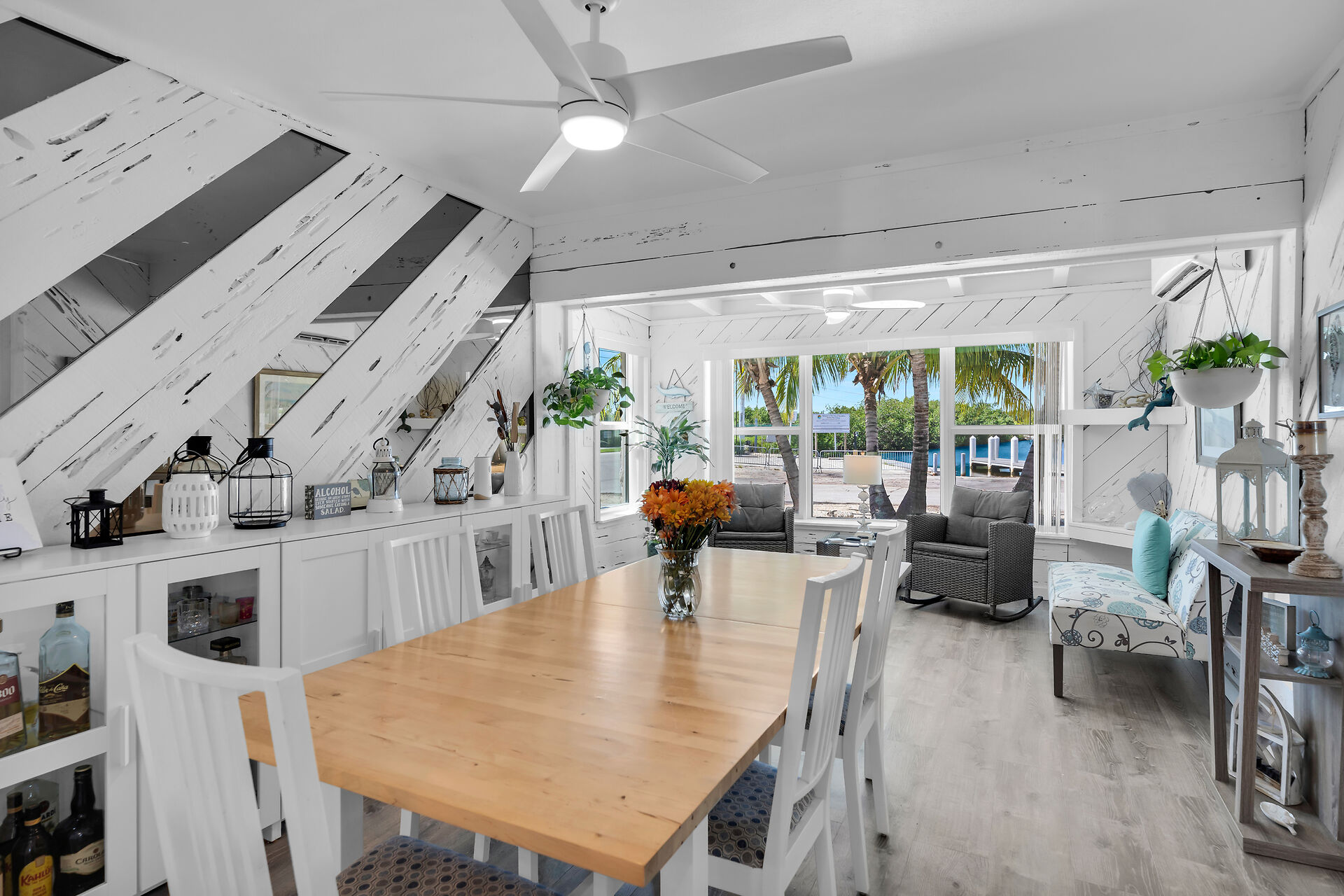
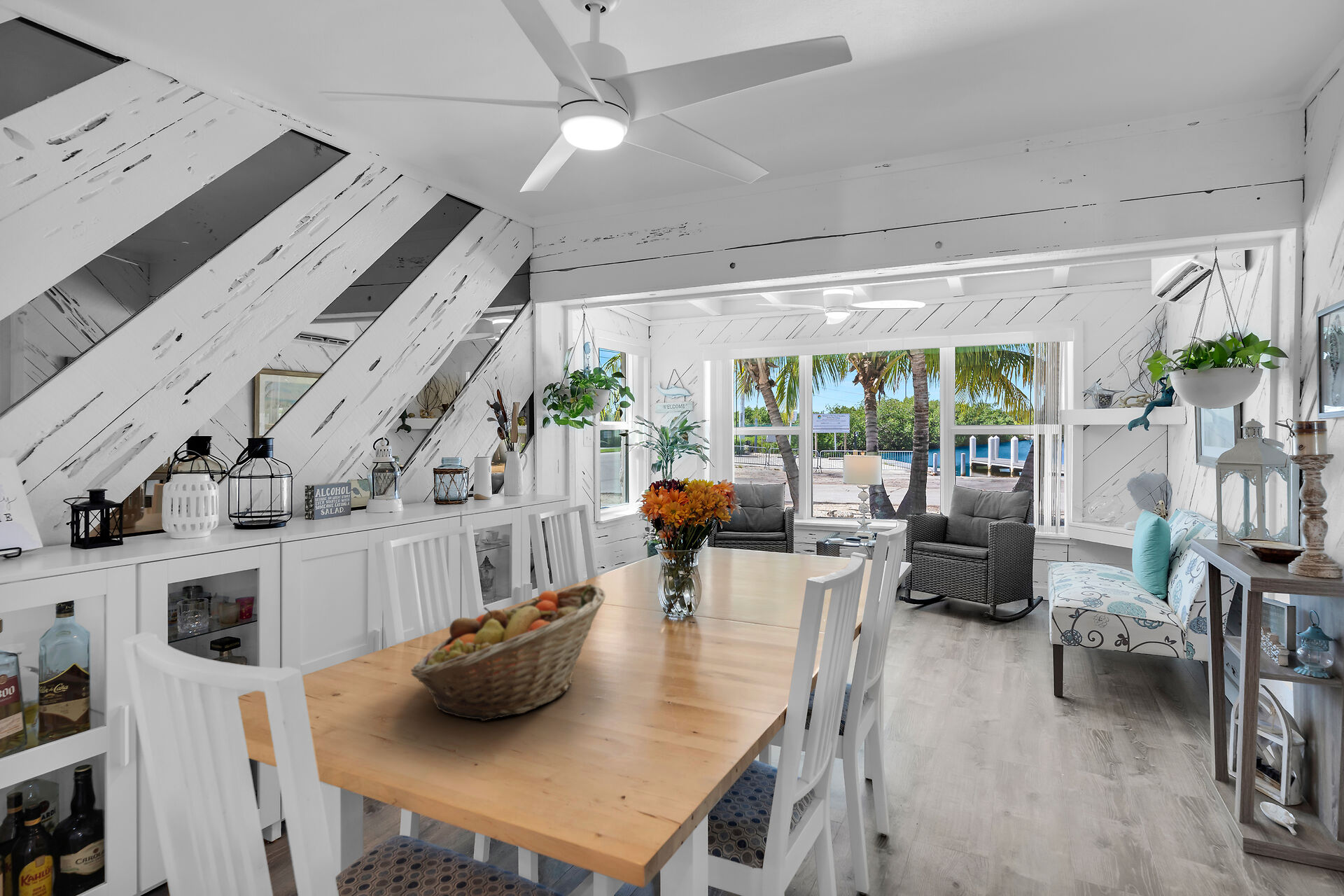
+ fruit basket [410,583,606,722]
